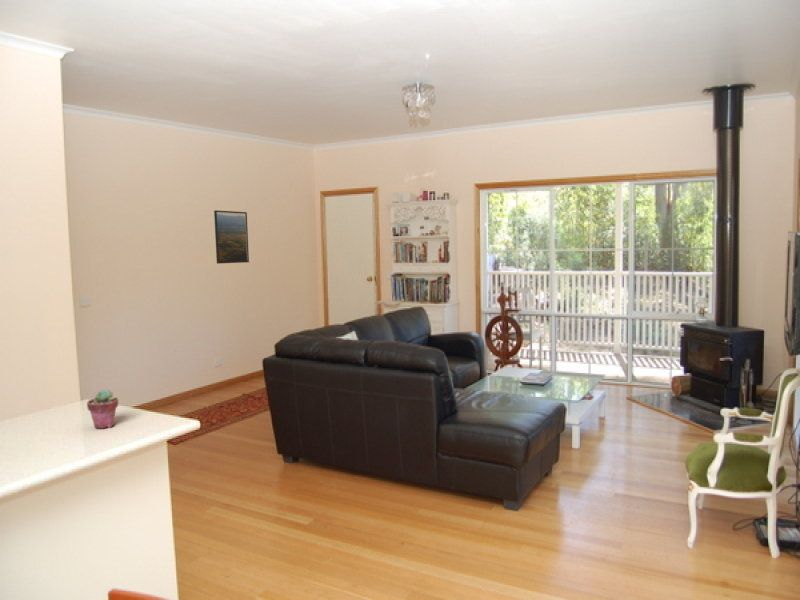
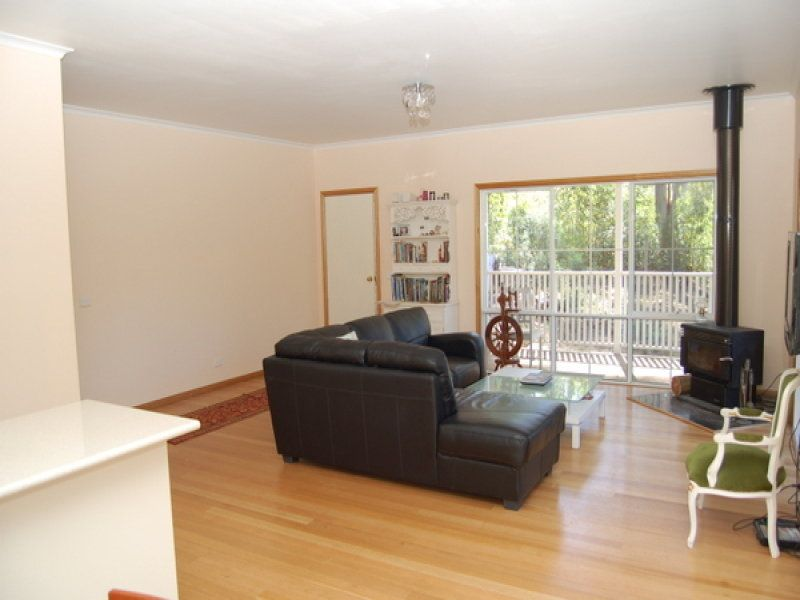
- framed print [213,209,250,265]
- potted succulent [86,389,119,430]
